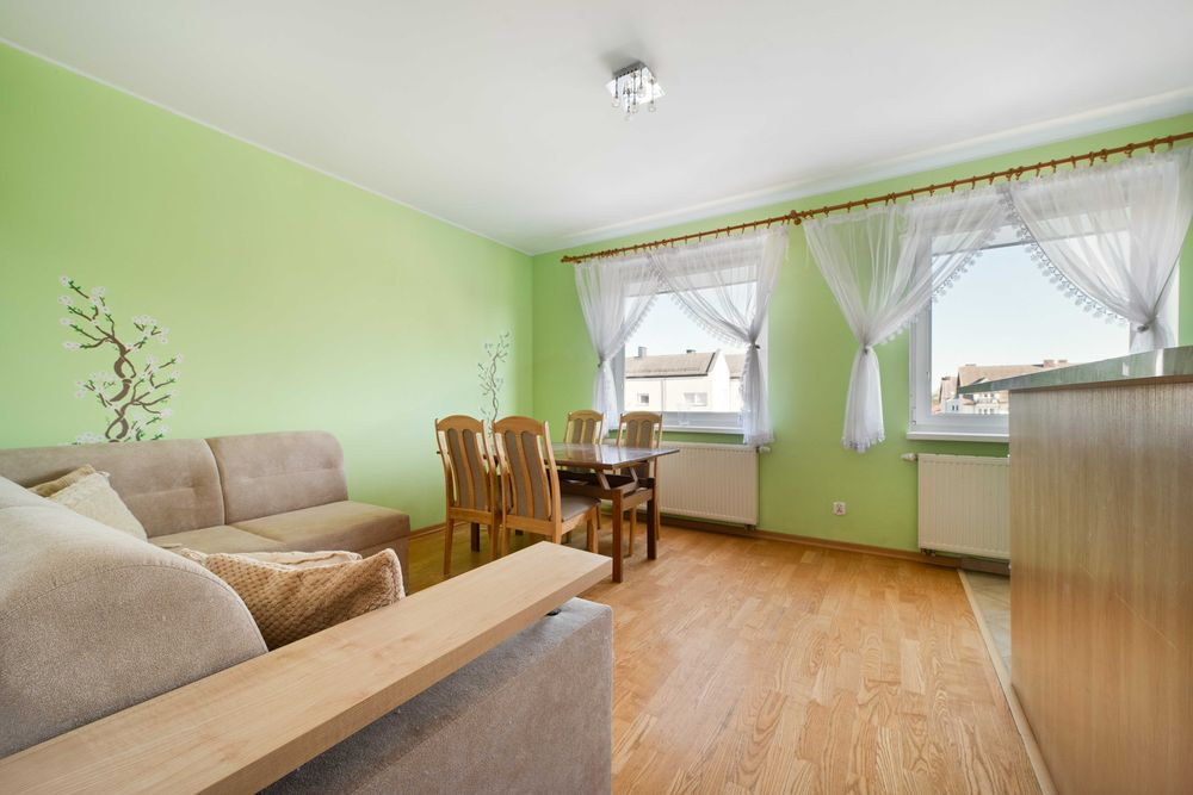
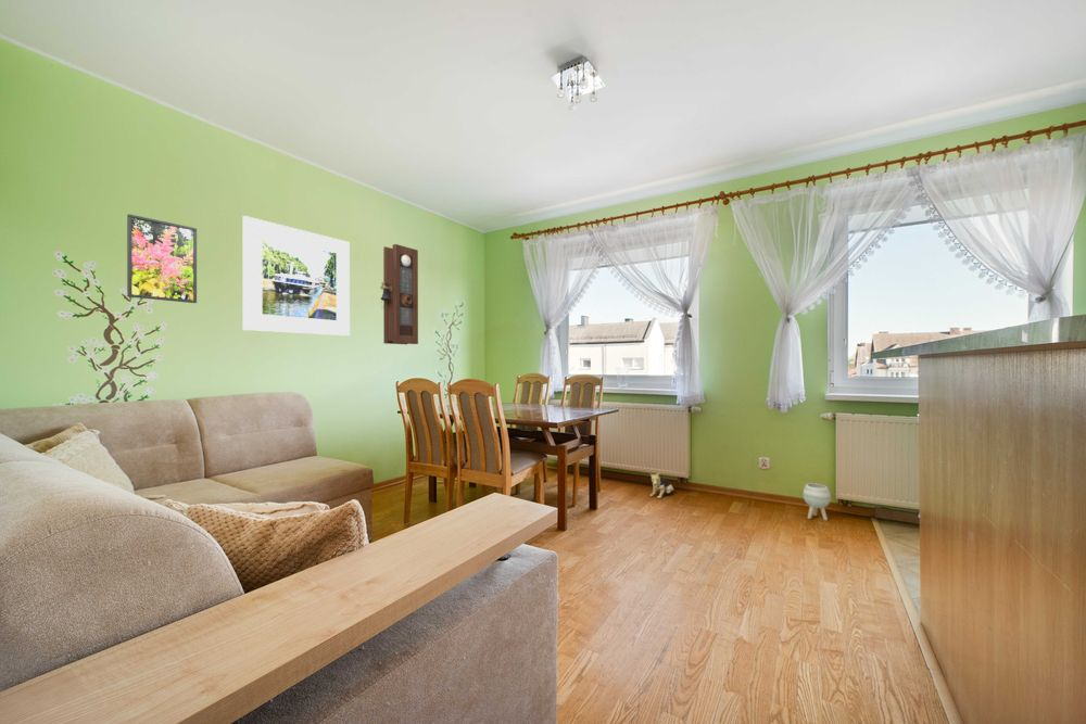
+ planter [801,482,832,522]
+ pendulum clock [379,243,419,345]
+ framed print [242,215,351,338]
+ plush toy [649,472,675,499]
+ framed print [126,213,198,304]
